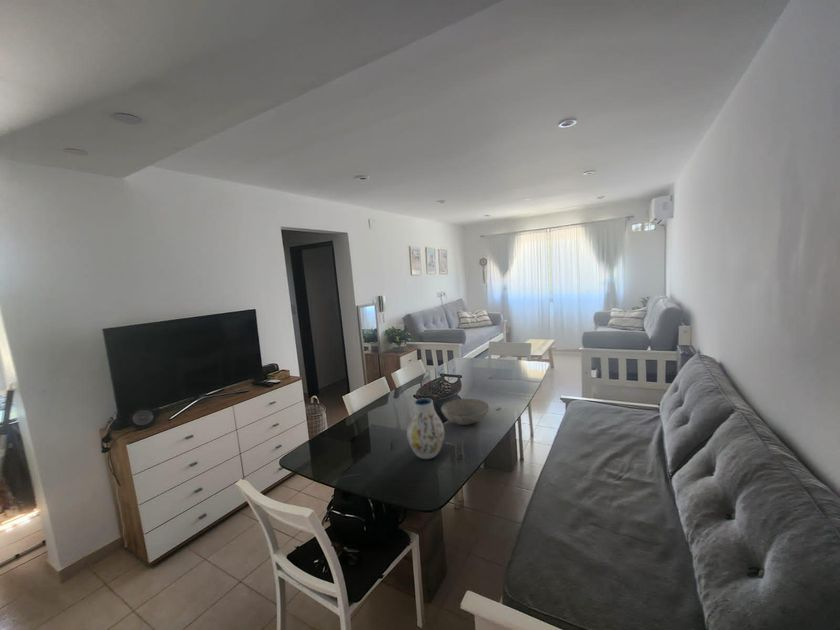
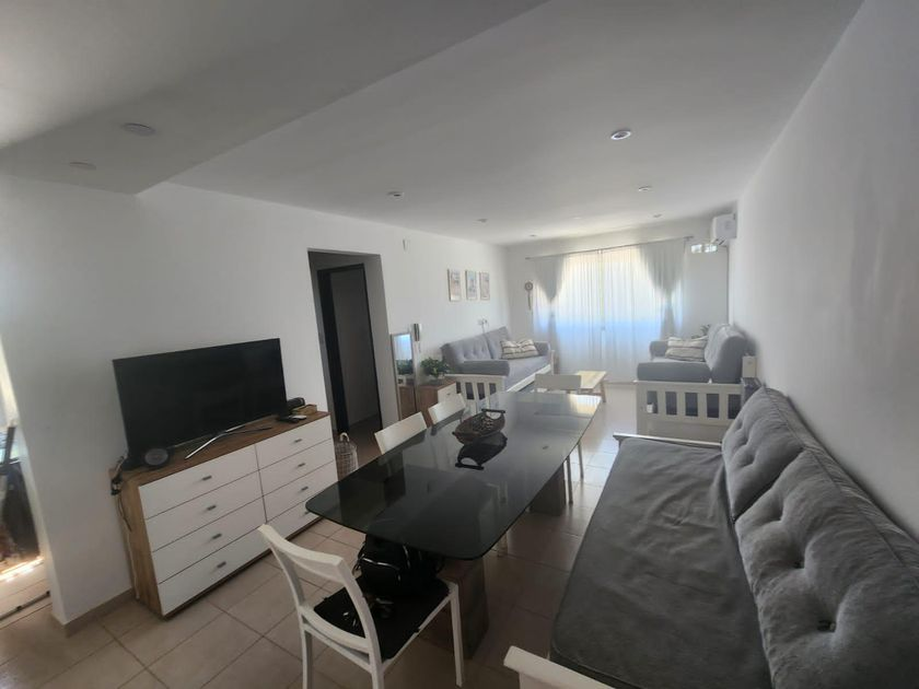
- vase [406,397,445,460]
- bowl [440,398,490,426]
